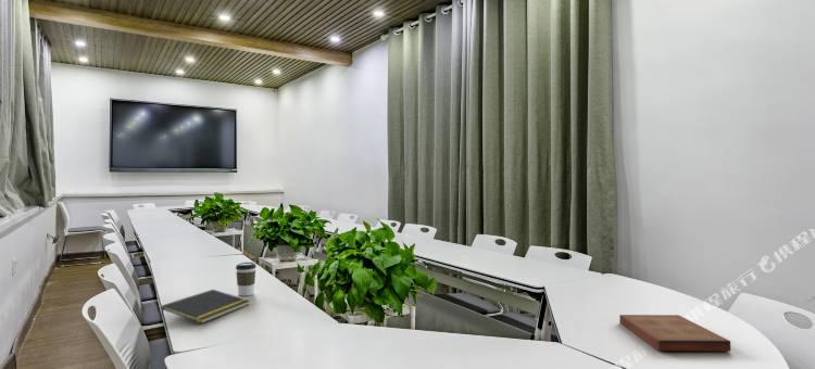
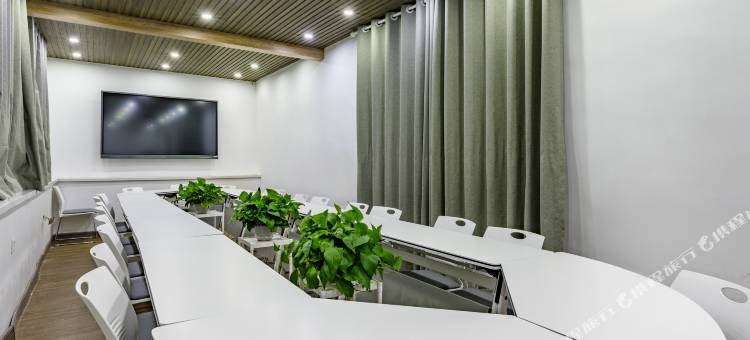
- notepad [159,289,251,325]
- book [618,314,731,353]
- coffee cup [235,262,258,297]
